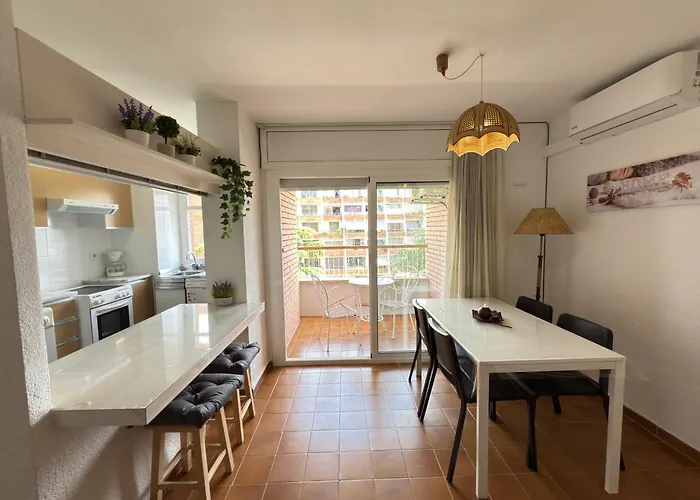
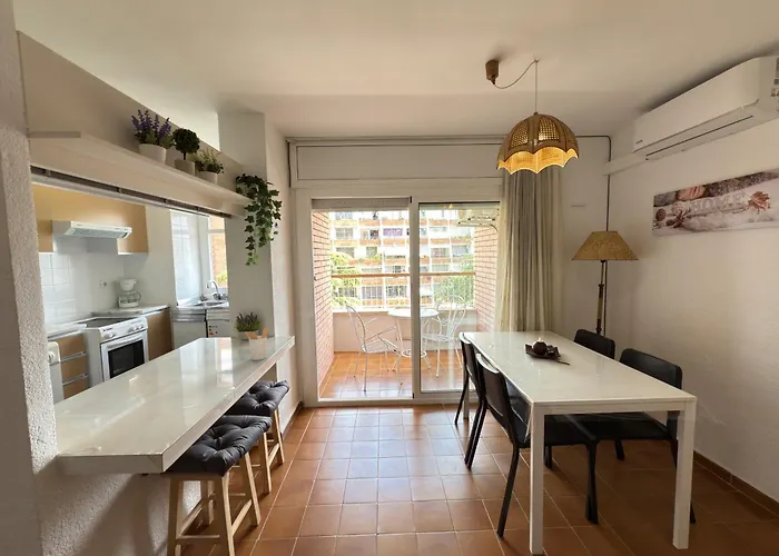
+ utensil holder [244,327,269,361]
